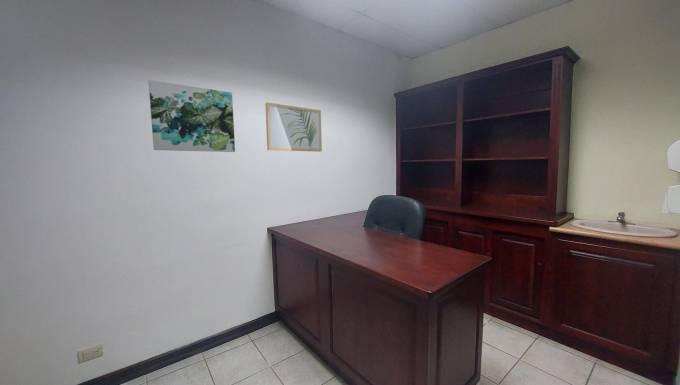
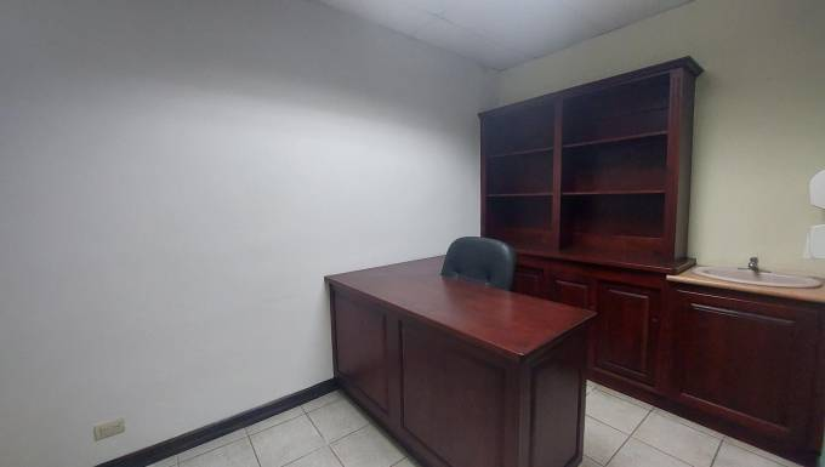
- wall art [264,101,323,153]
- wall art [147,79,236,153]
